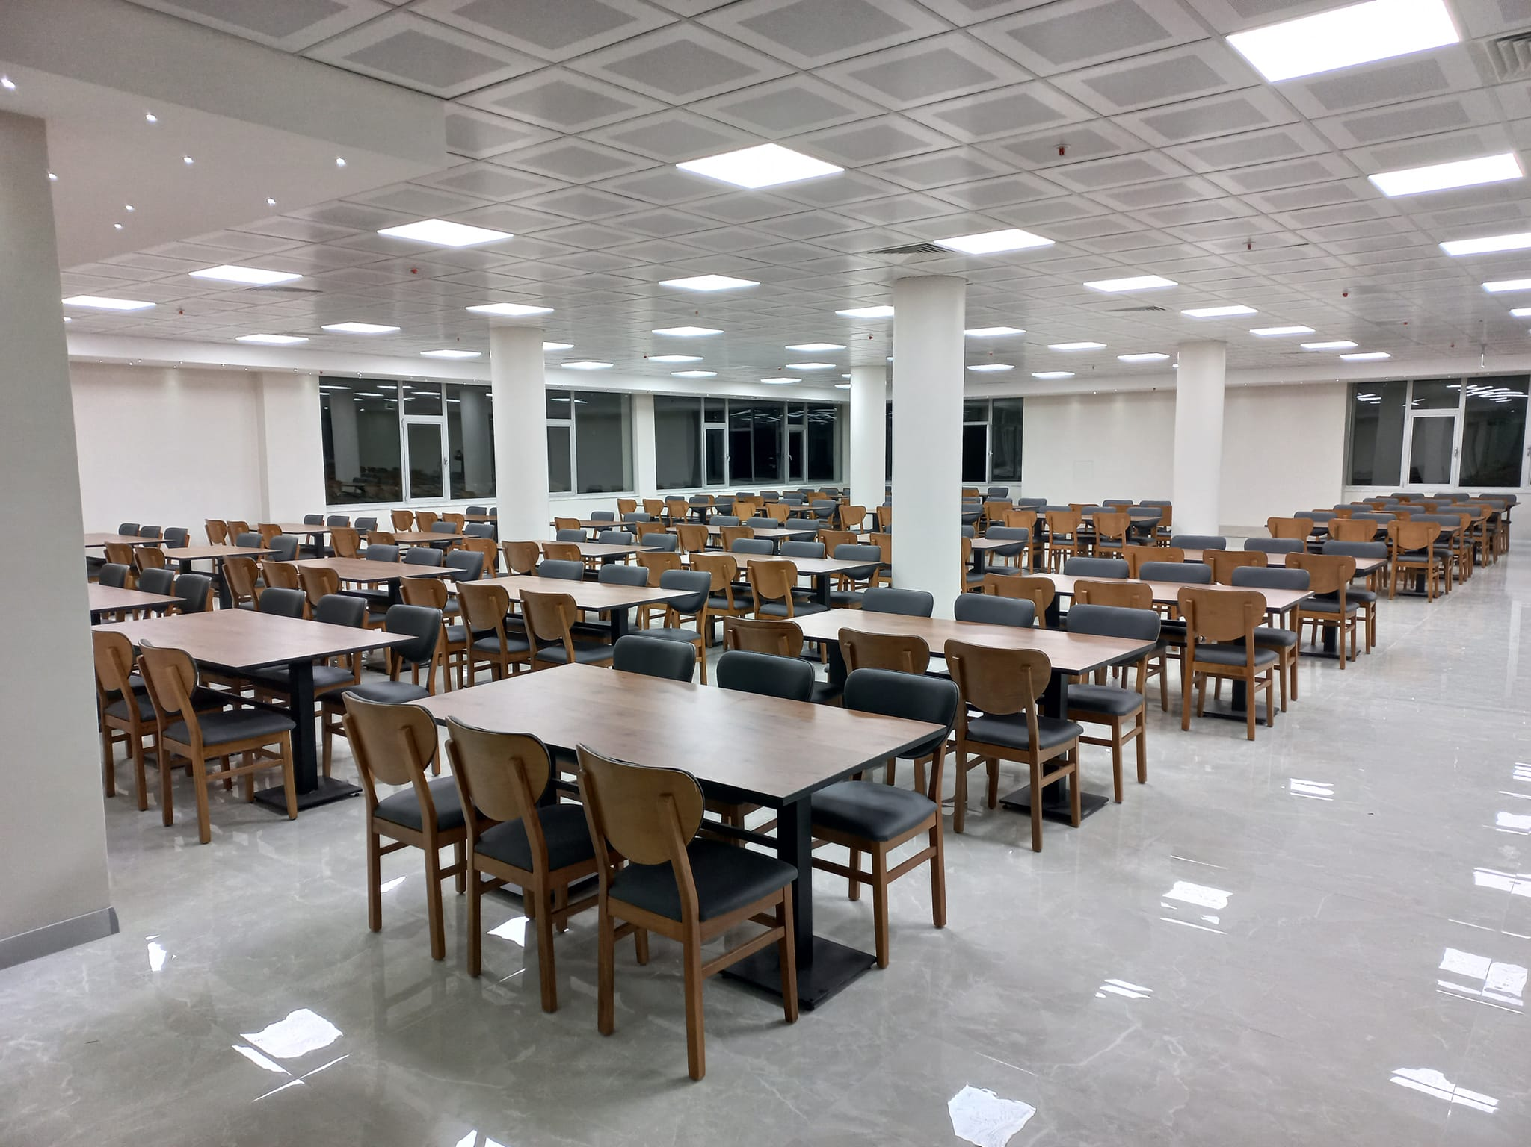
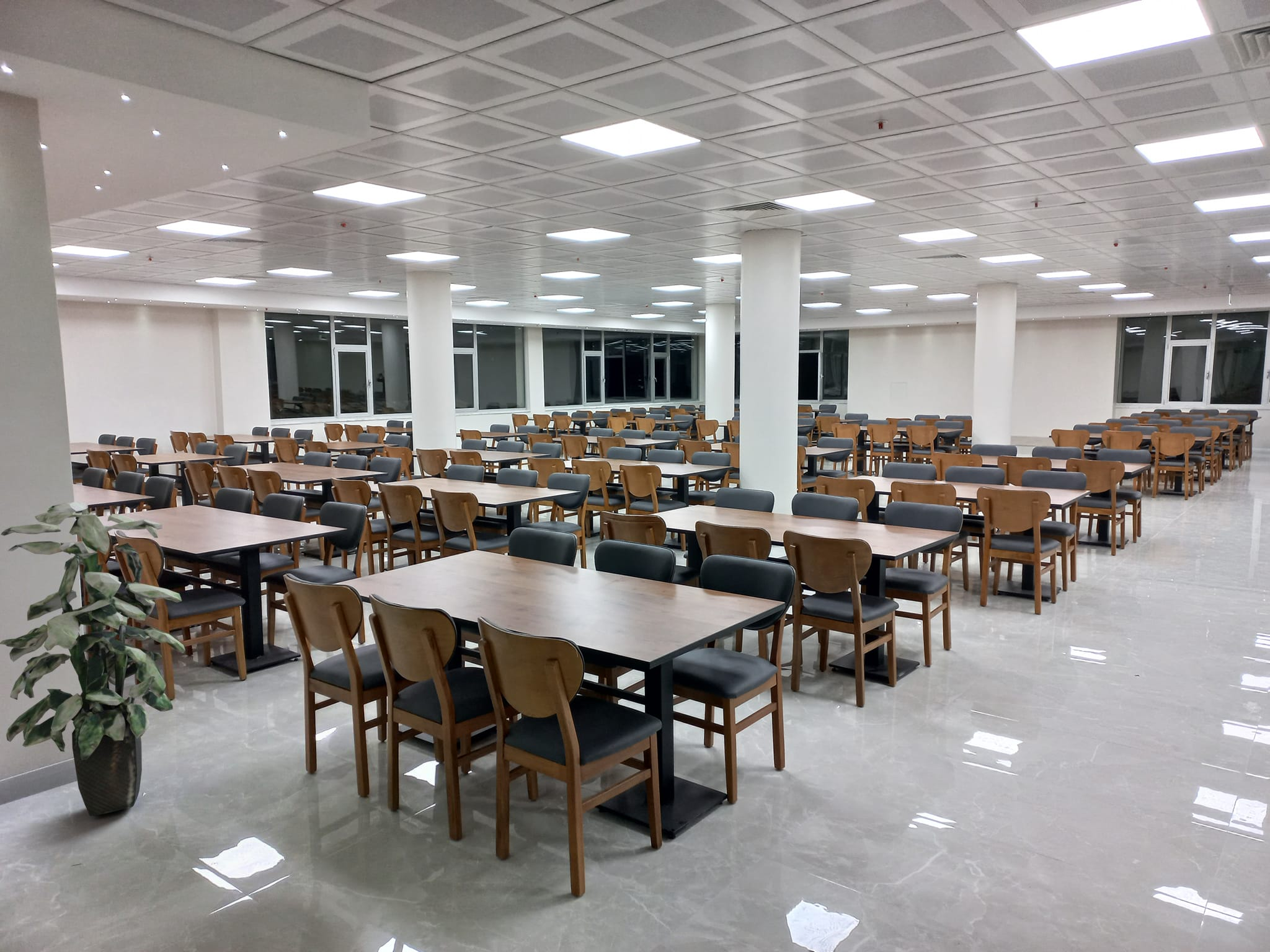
+ indoor plant [0,501,186,817]
